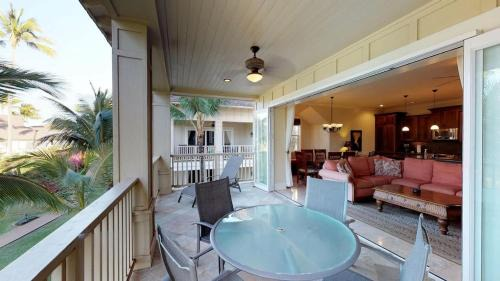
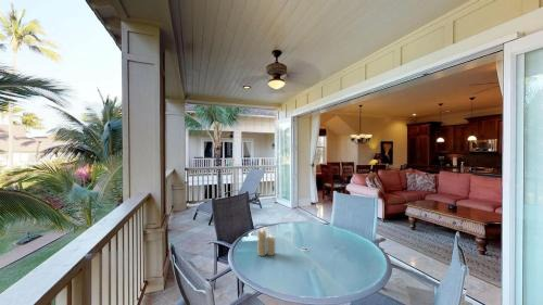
+ candle [256,228,277,257]
